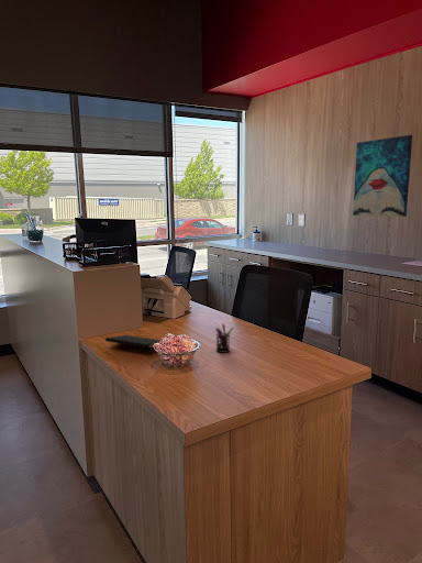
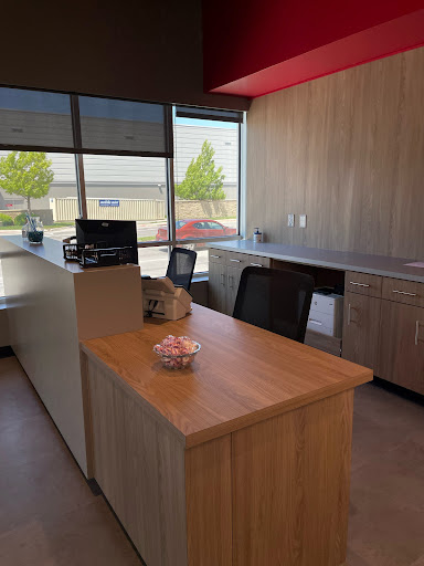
- wall art [352,134,413,218]
- pen holder [214,322,234,354]
- notepad [104,334,162,356]
